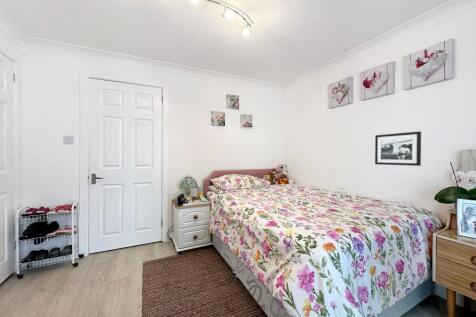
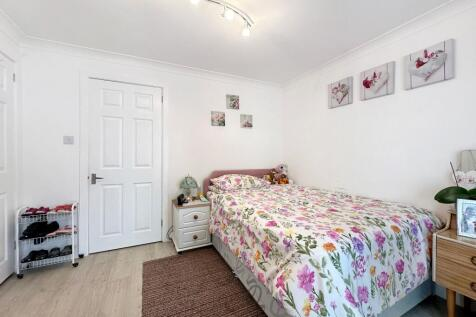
- picture frame [374,130,422,167]
